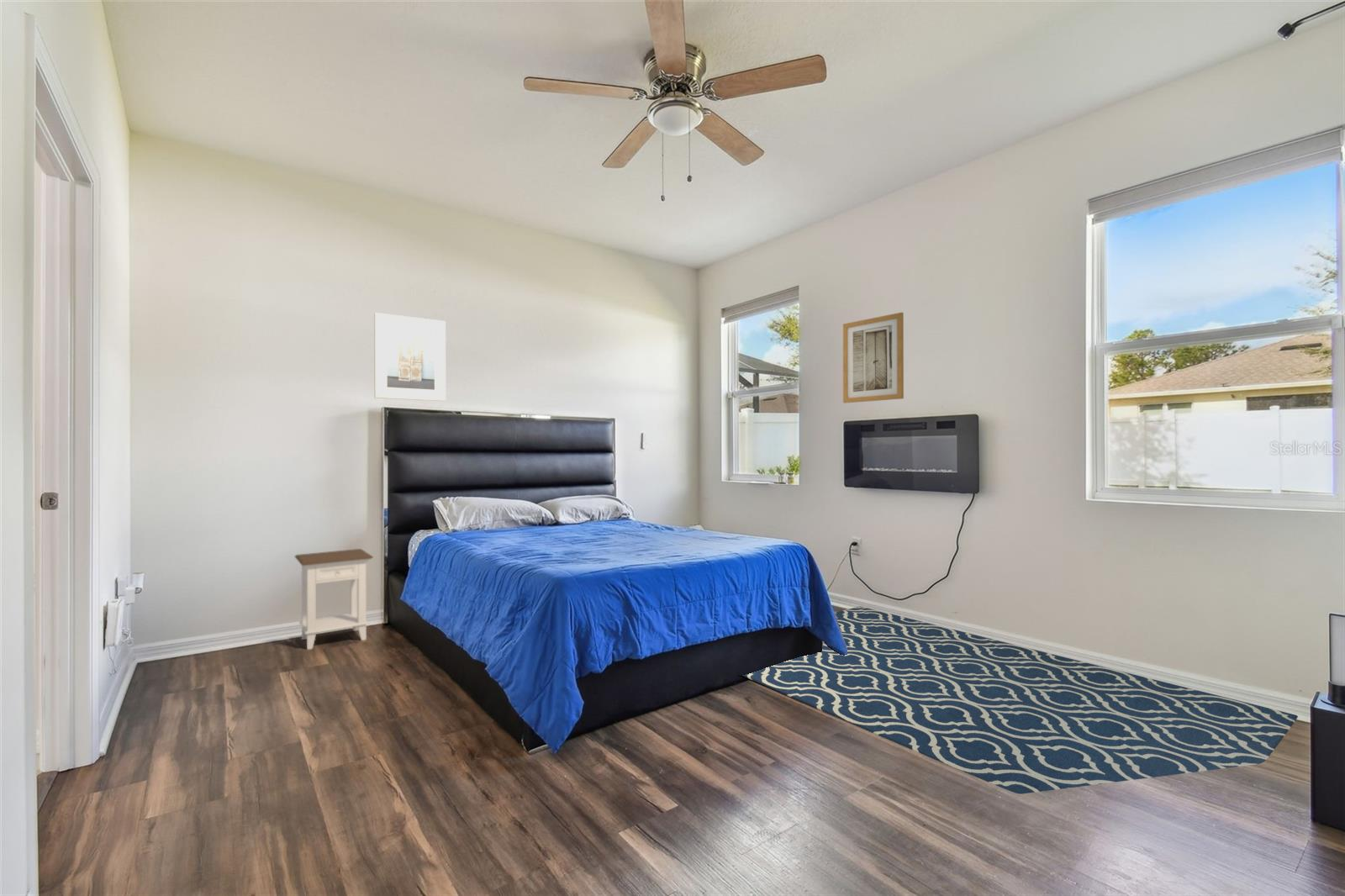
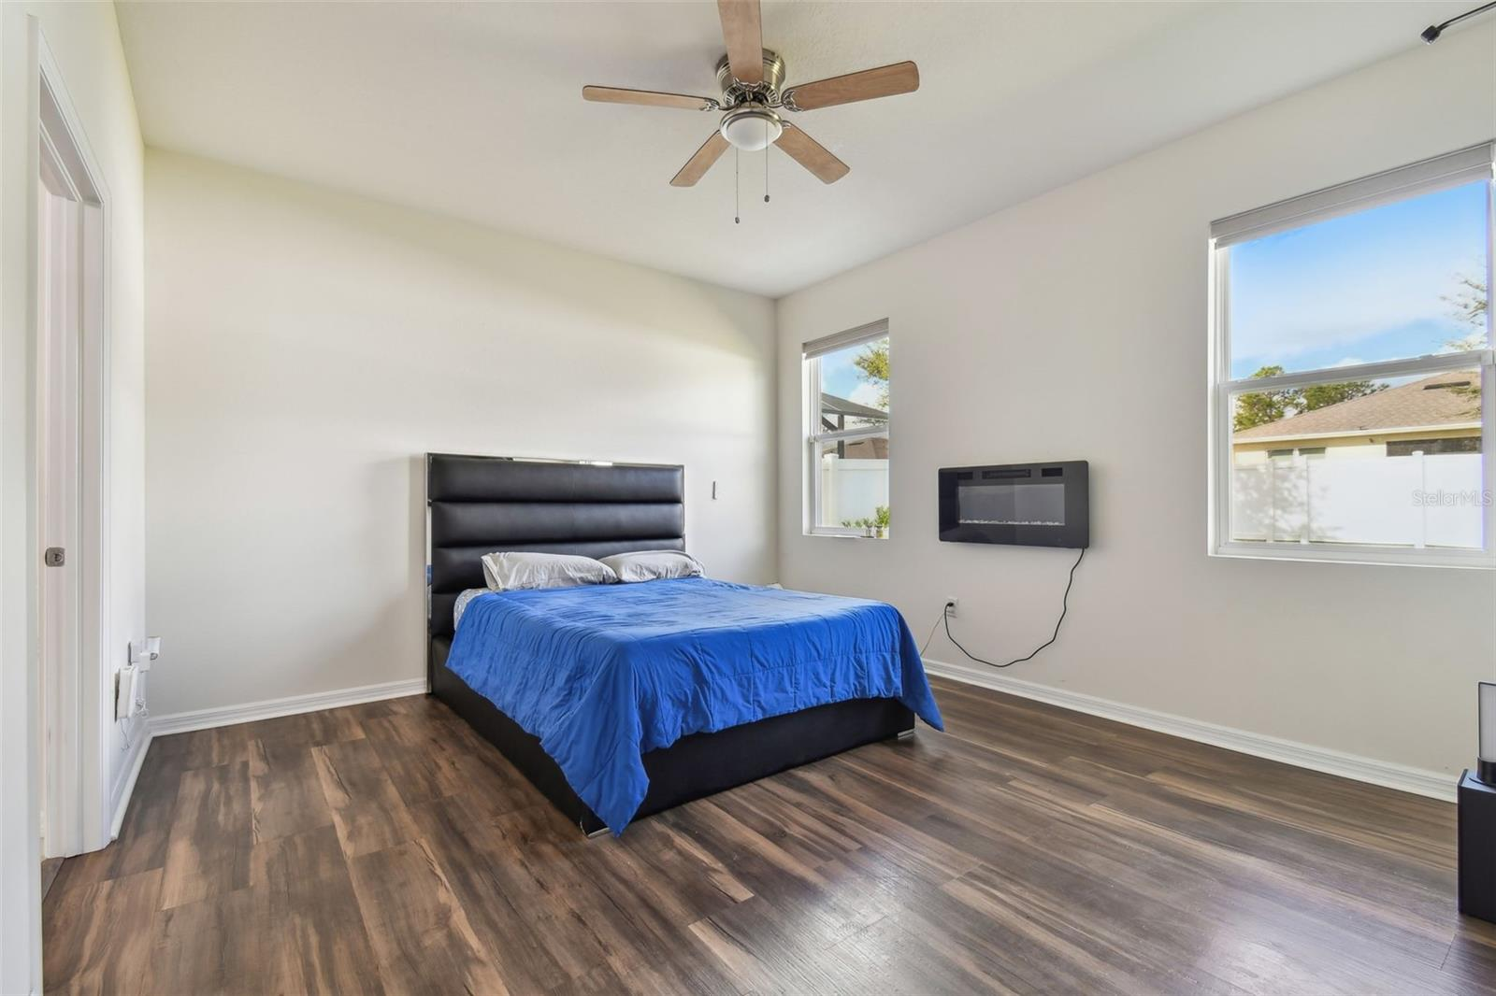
- rug [741,605,1299,795]
- nightstand [294,548,374,651]
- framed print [373,312,446,402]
- wall art [842,312,905,403]
